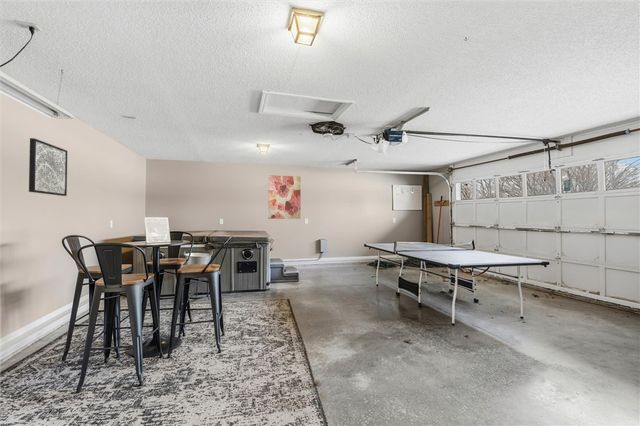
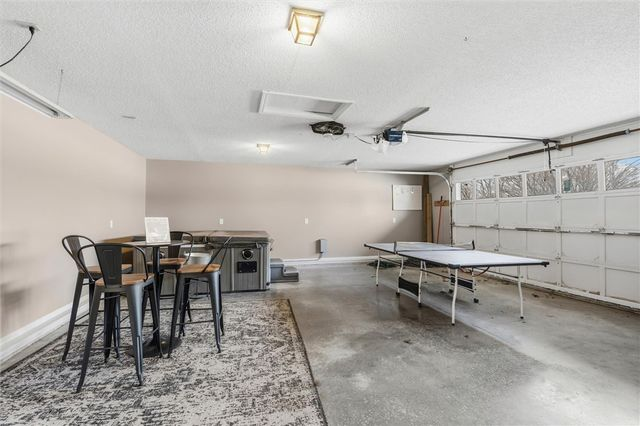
- wall art [267,174,302,220]
- wall art [28,137,68,197]
